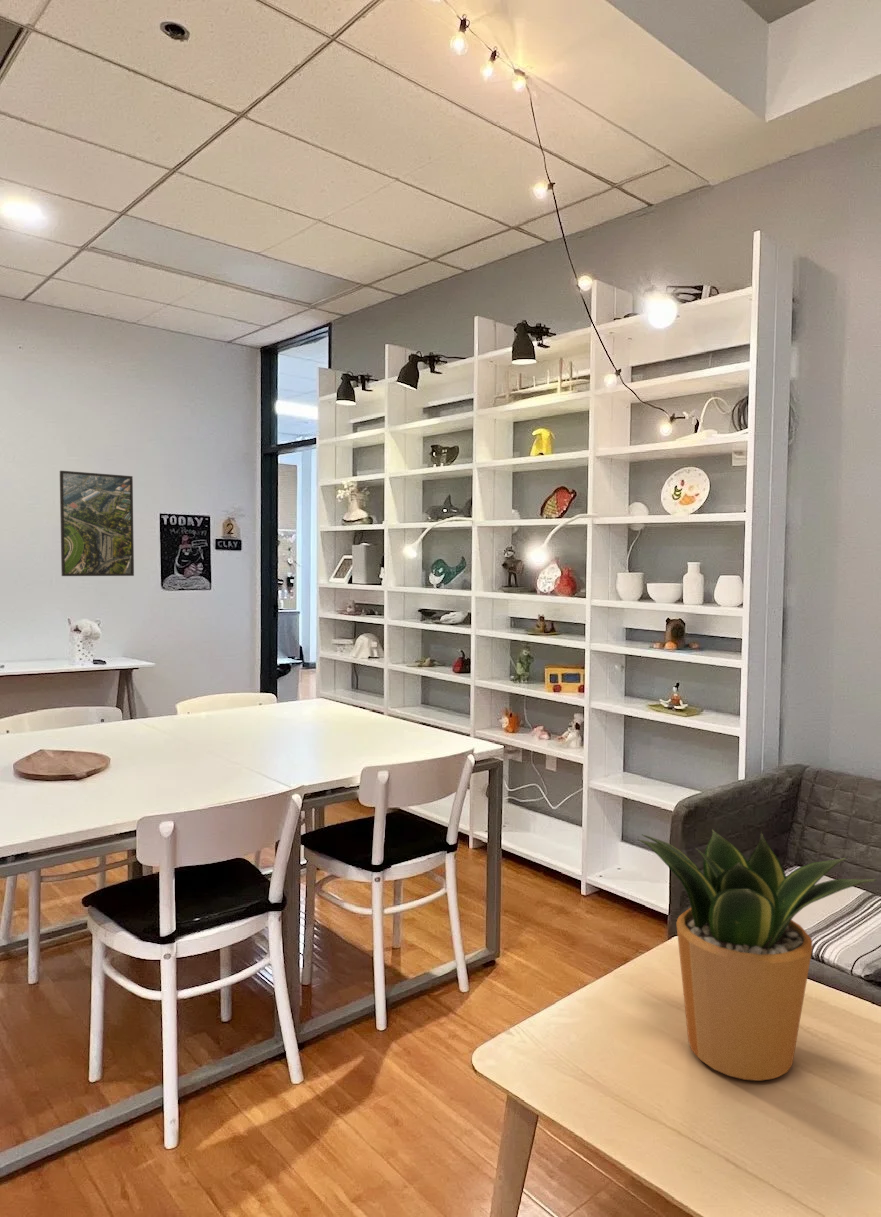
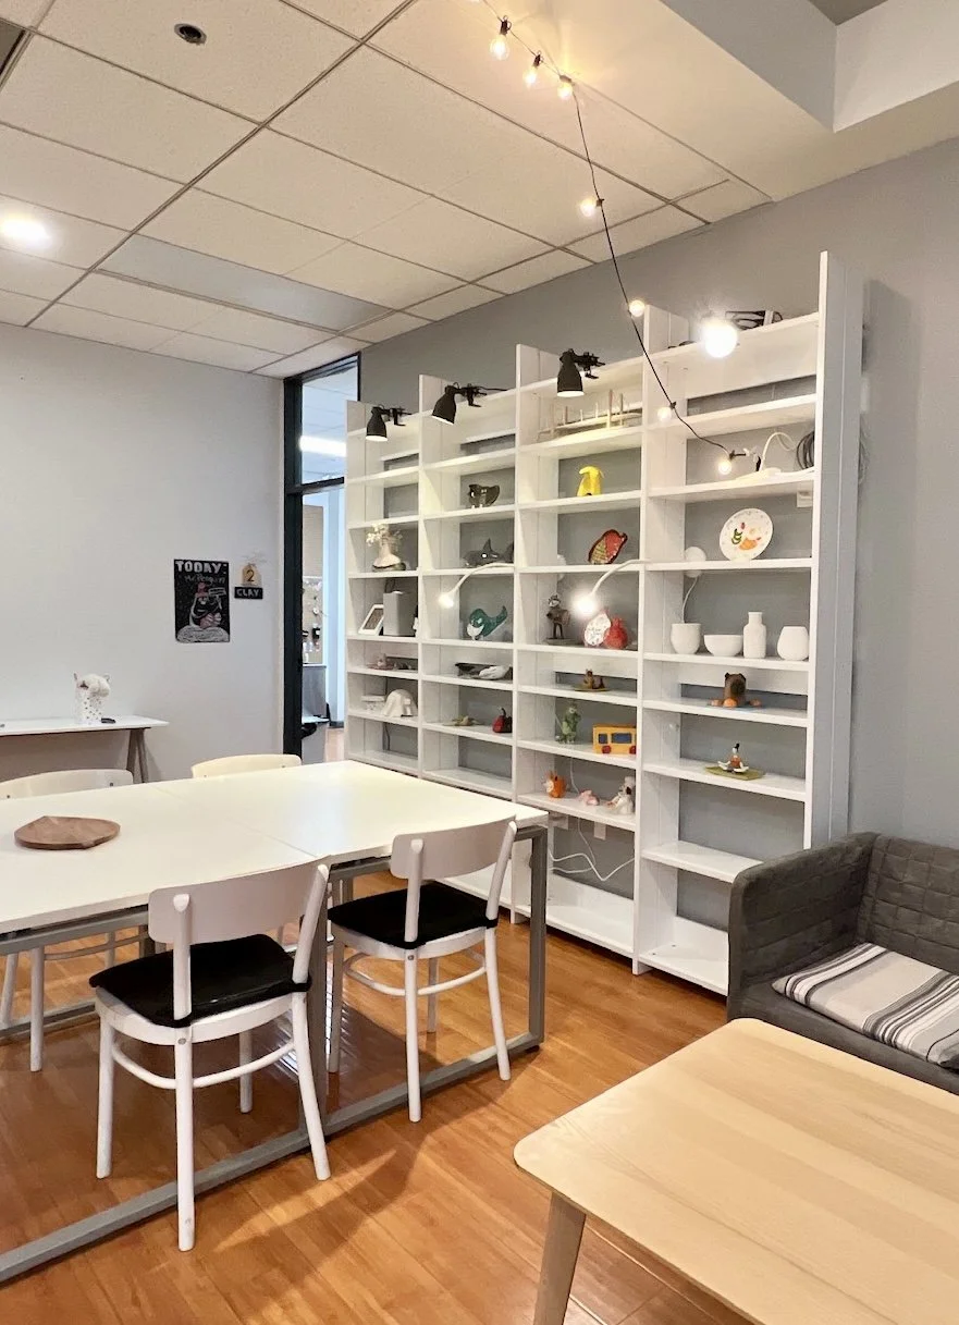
- potted plant [636,828,878,1082]
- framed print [59,470,135,577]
